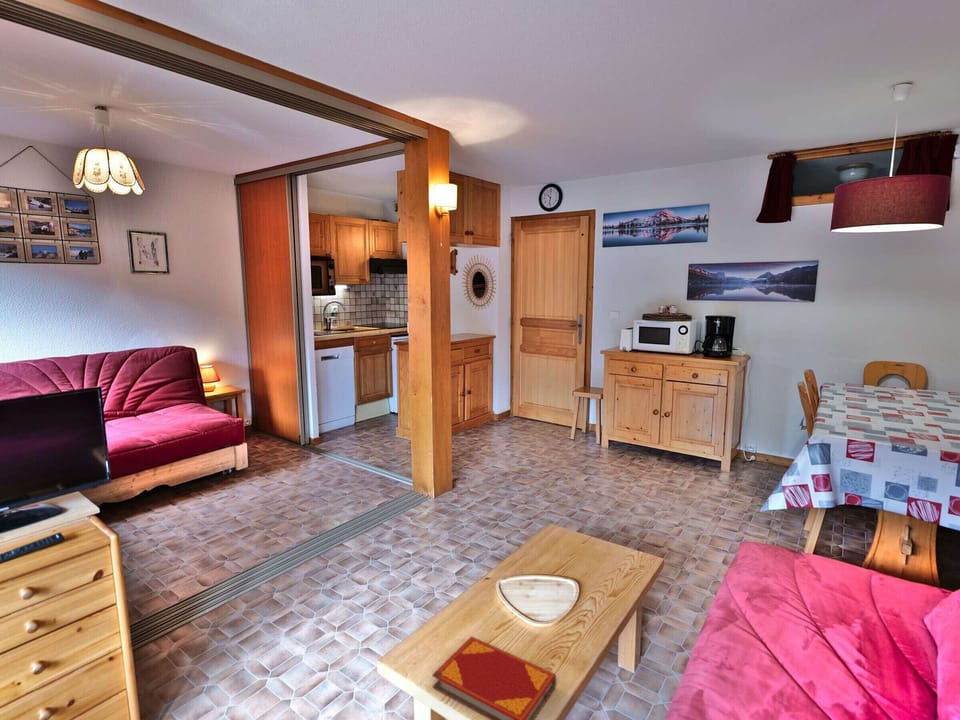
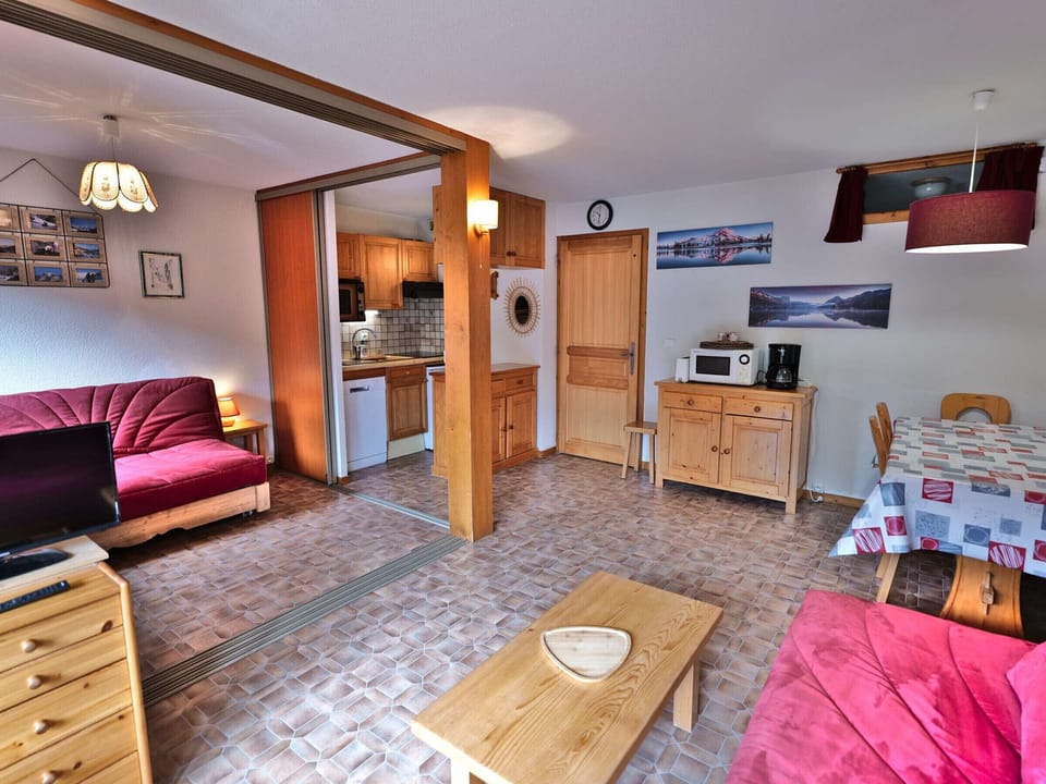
- hardback book [431,635,557,720]
